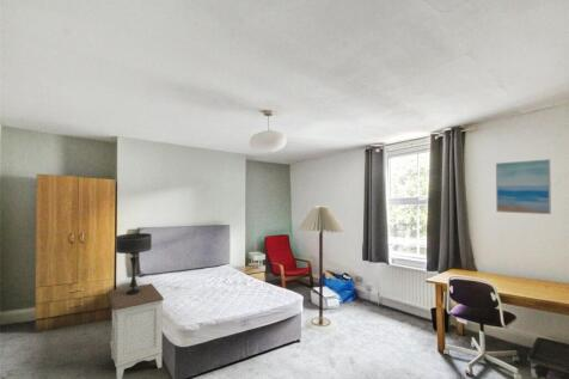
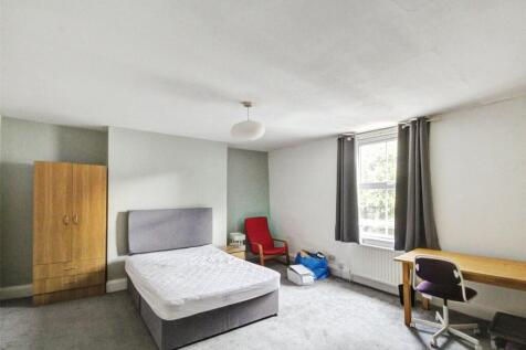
- floor lamp [296,204,345,332]
- table lamp [115,232,153,295]
- wall art [495,158,552,215]
- nightstand [106,282,165,379]
